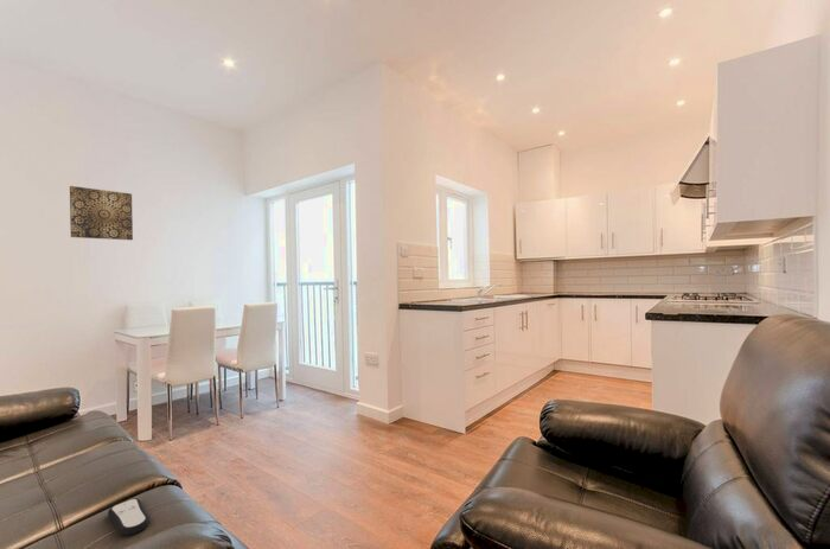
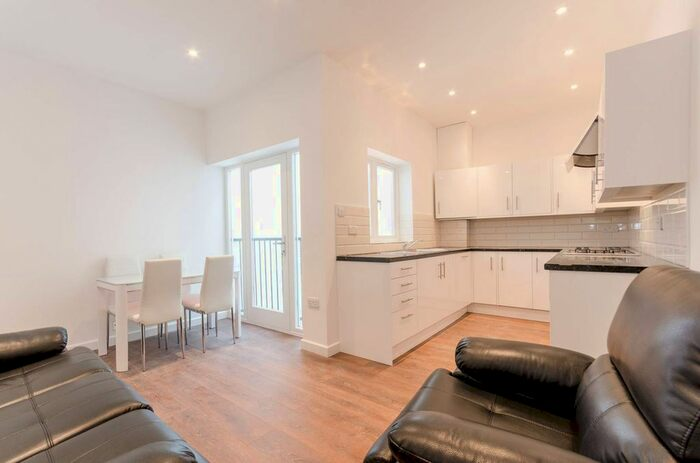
- wall art [69,185,134,241]
- remote control [107,497,151,536]
